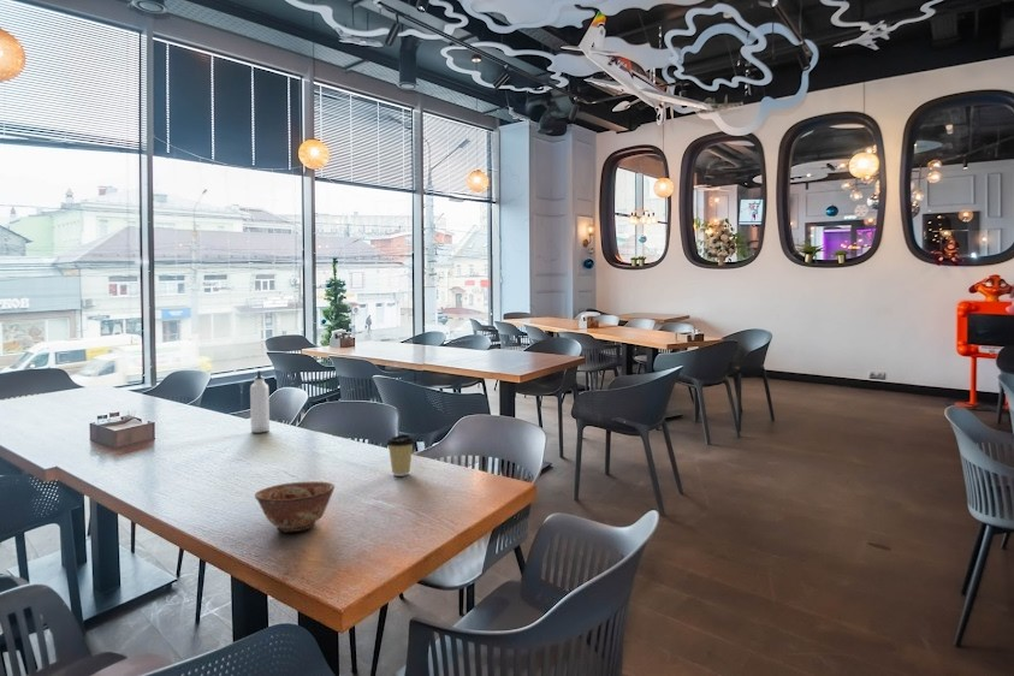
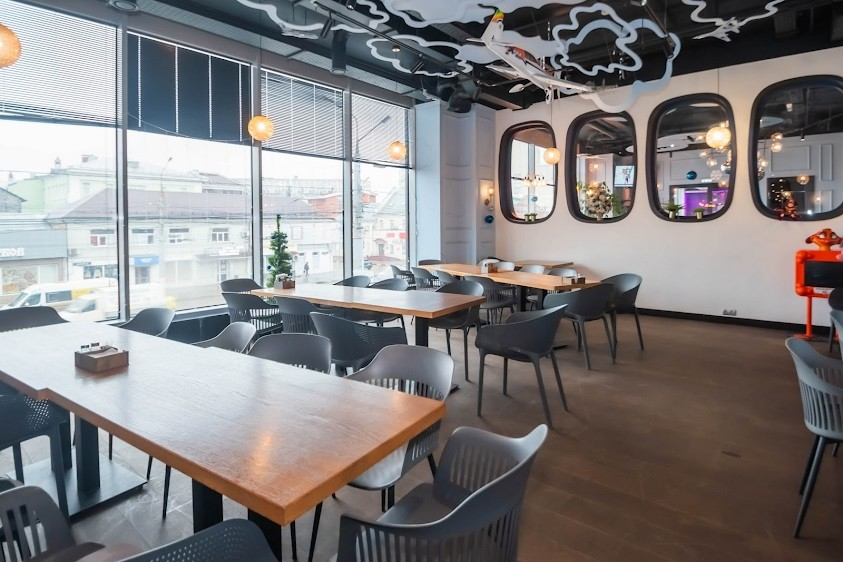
- ceramic bowl [254,480,336,533]
- coffee cup [385,433,416,478]
- water bottle [249,369,271,434]
